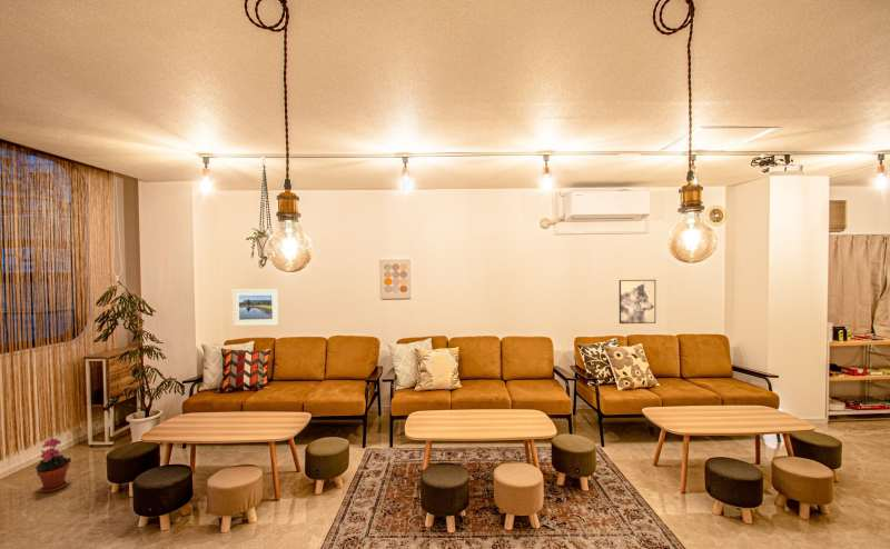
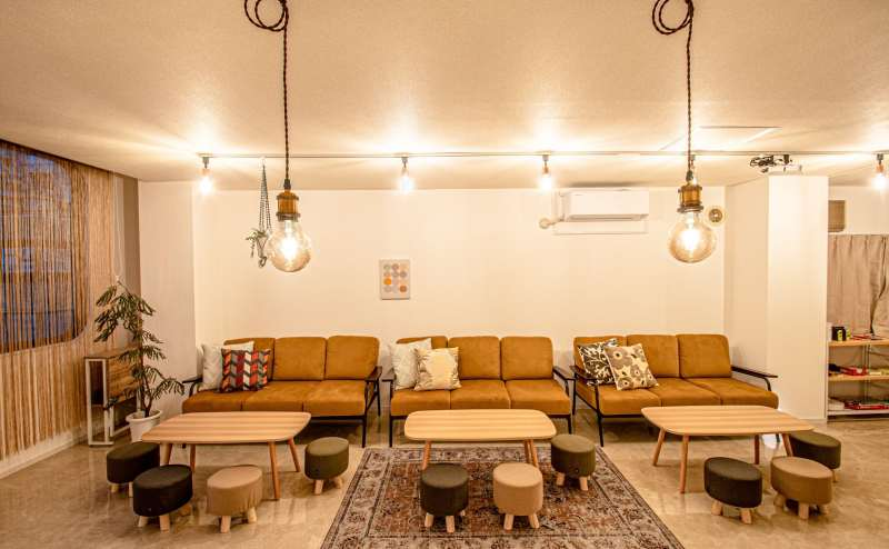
- potted plant [33,438,72,493]
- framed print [231,288,280,327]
- wall art [619,279,656,325]
